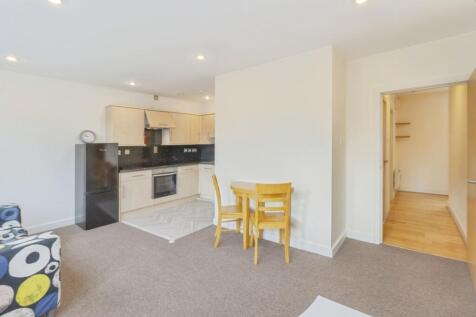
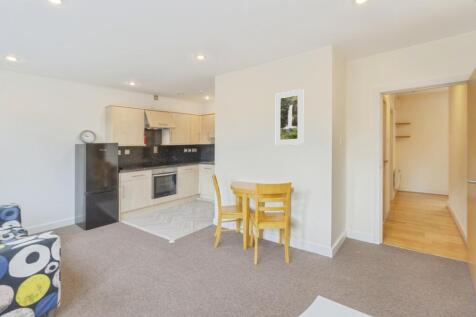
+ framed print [275,88,304,146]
